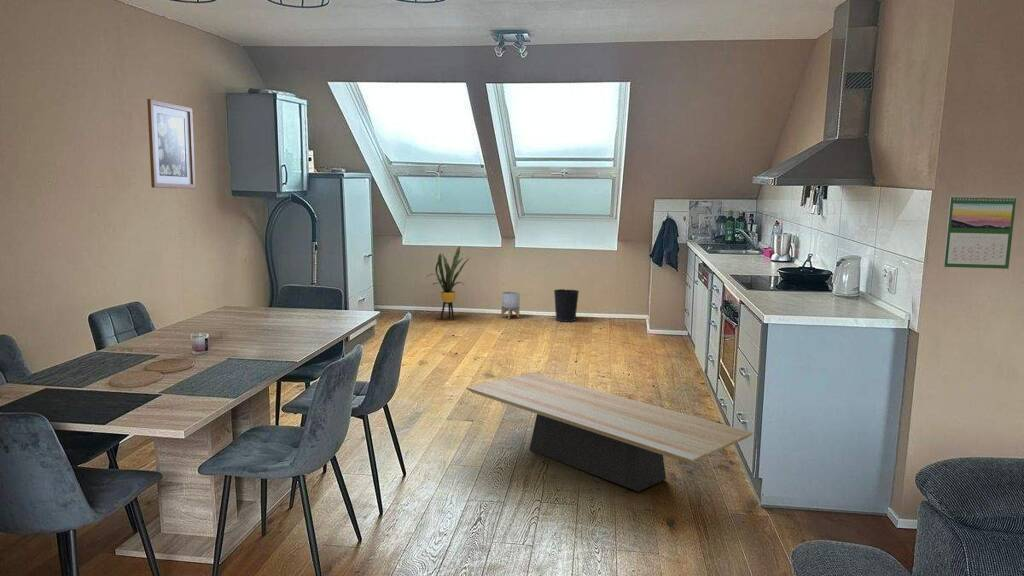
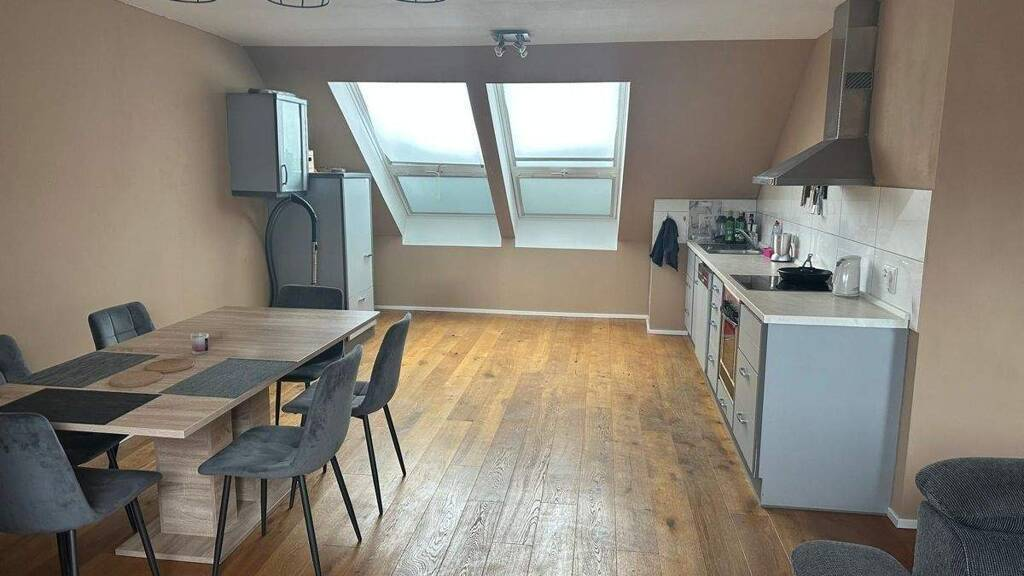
- wall art [146,98,196,190]
- planter [500,291,521,320]
- wastebasket [553,288,580,322]
- house plant [426,246,471,321]
- coffee table [466,372,754,493]
- calendar [942,193,1017,270]
